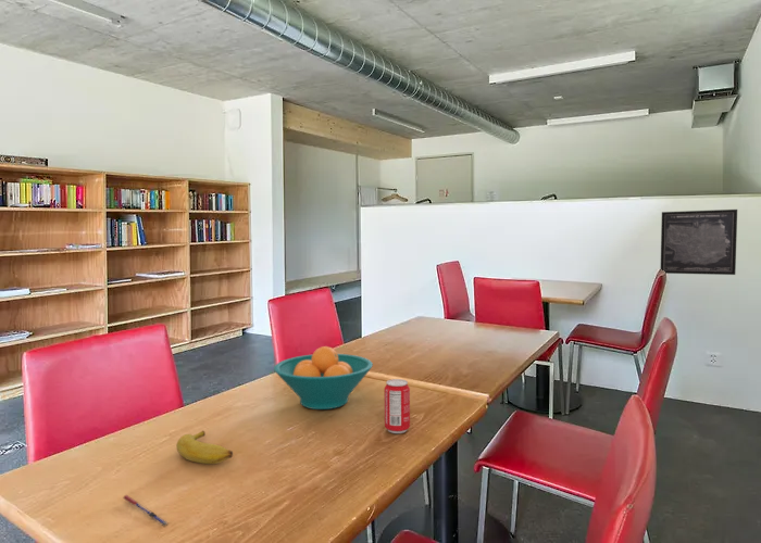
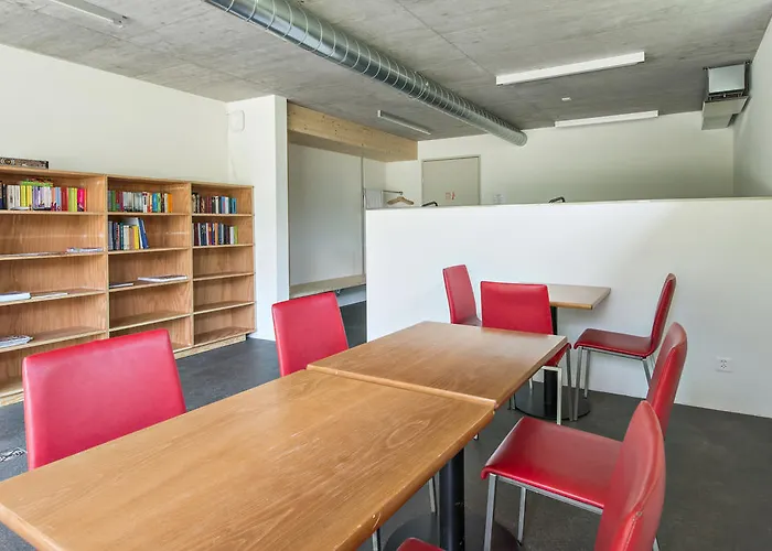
- beverage can [384,378,411,434]
- fruit bowl [273,345,374,411]
- banana [175,430,234,465]
- wall art [660,209,738,276]
- pen [123,494,170,527]
